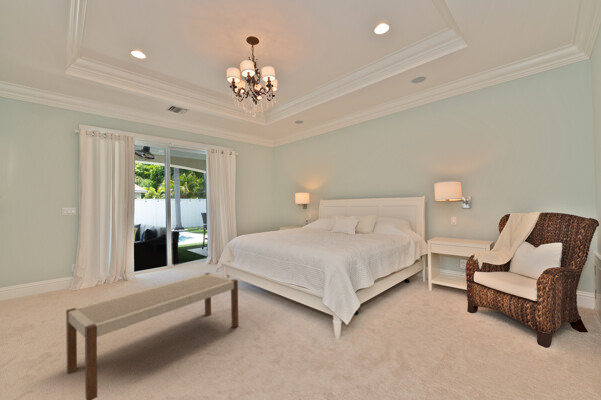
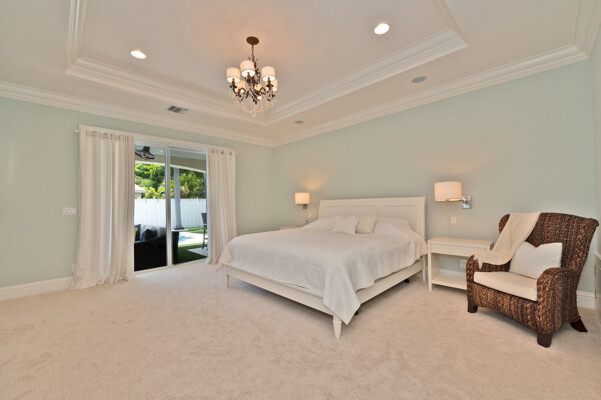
- bench [65,272,239,400]
